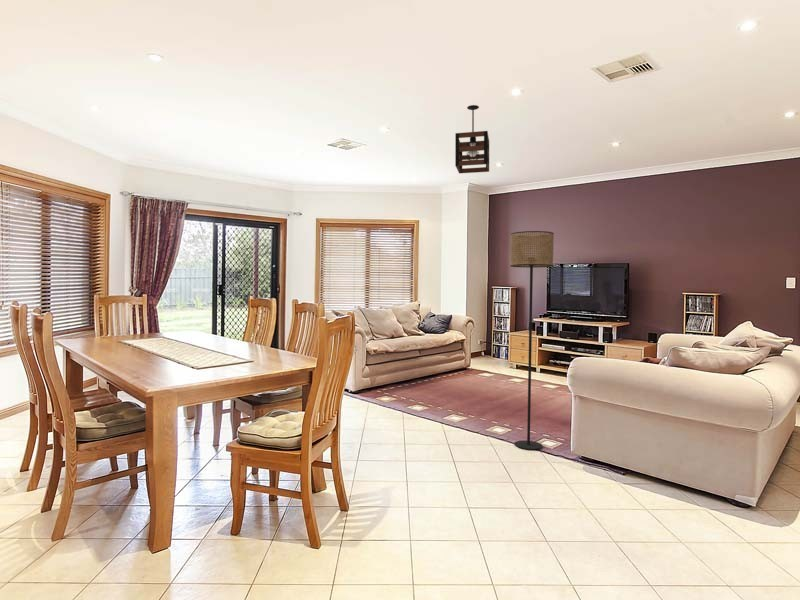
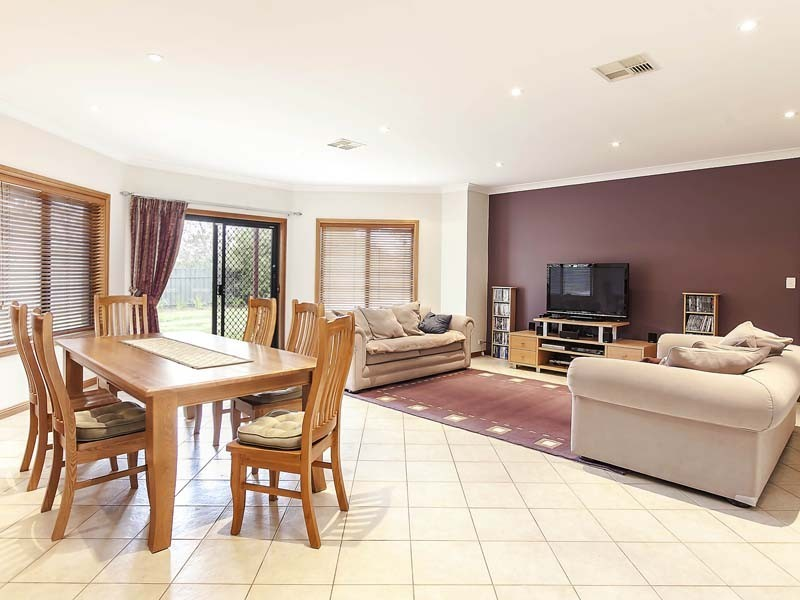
- floor lamp [509,230,555,451]
- pendant light [454,104,490,174]
